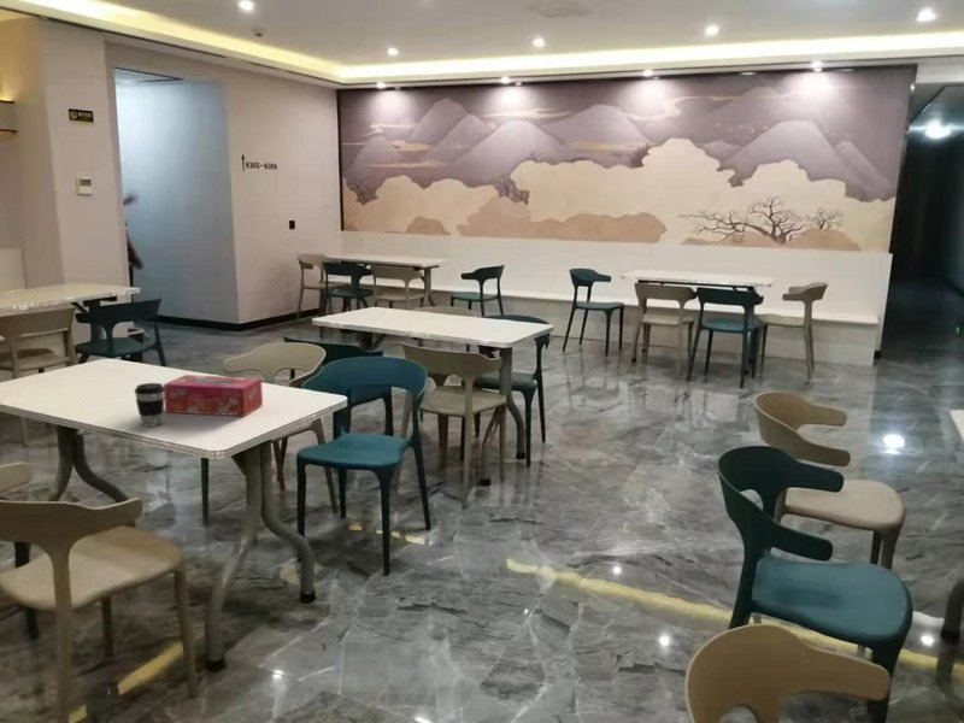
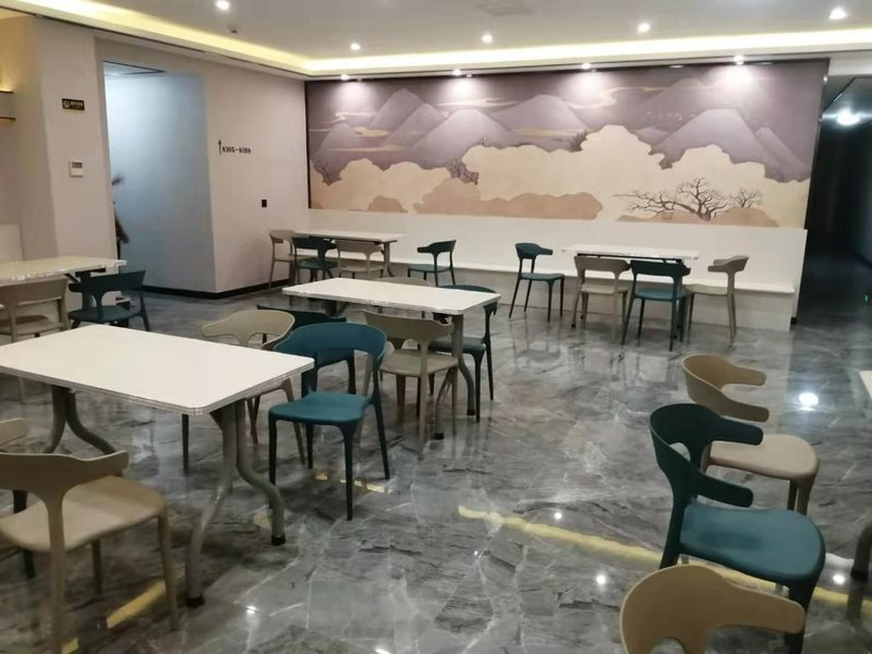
- tissue box [163,374,264,417]
- coffee cup [134,382,165,428]
